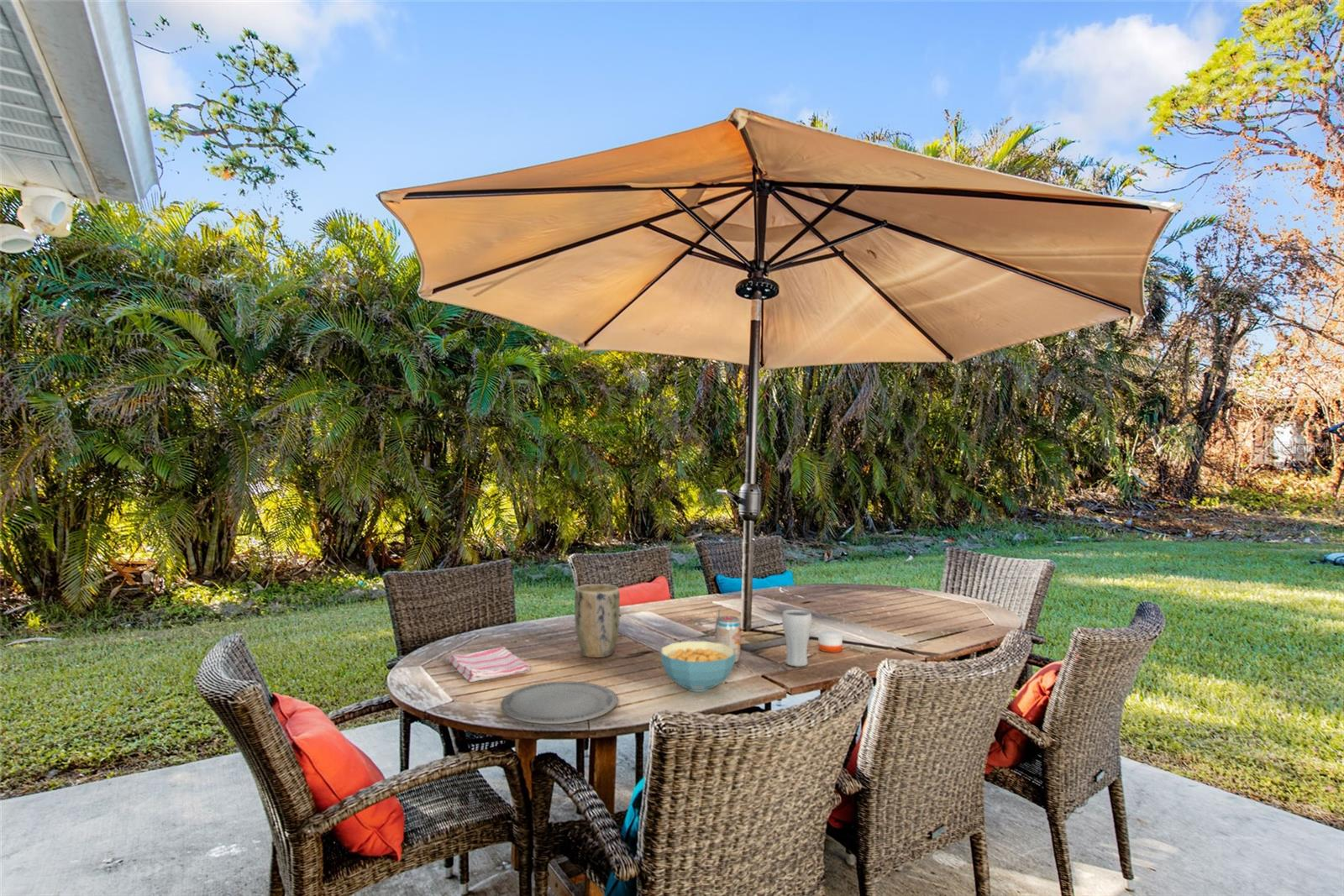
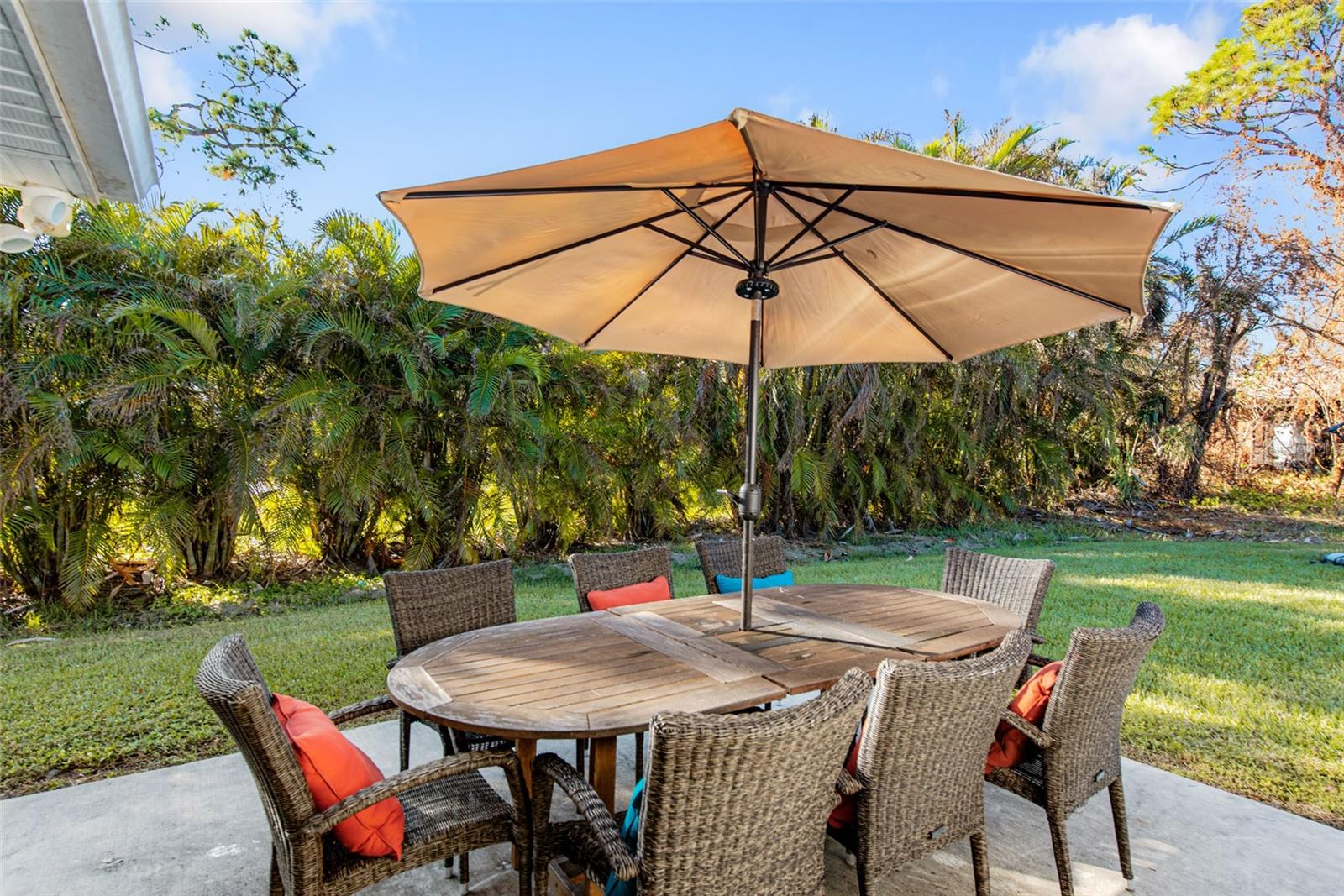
- drinking glass [781,609,813,668]
- candle [817,630,843,653]
- plant pot [574,584,621,658]
- cereal bowl [660,641,736,693]
- beverage can [715,608,742,663]
- dish towel [448,646,531,683]
- plate [500,681,618,725]
